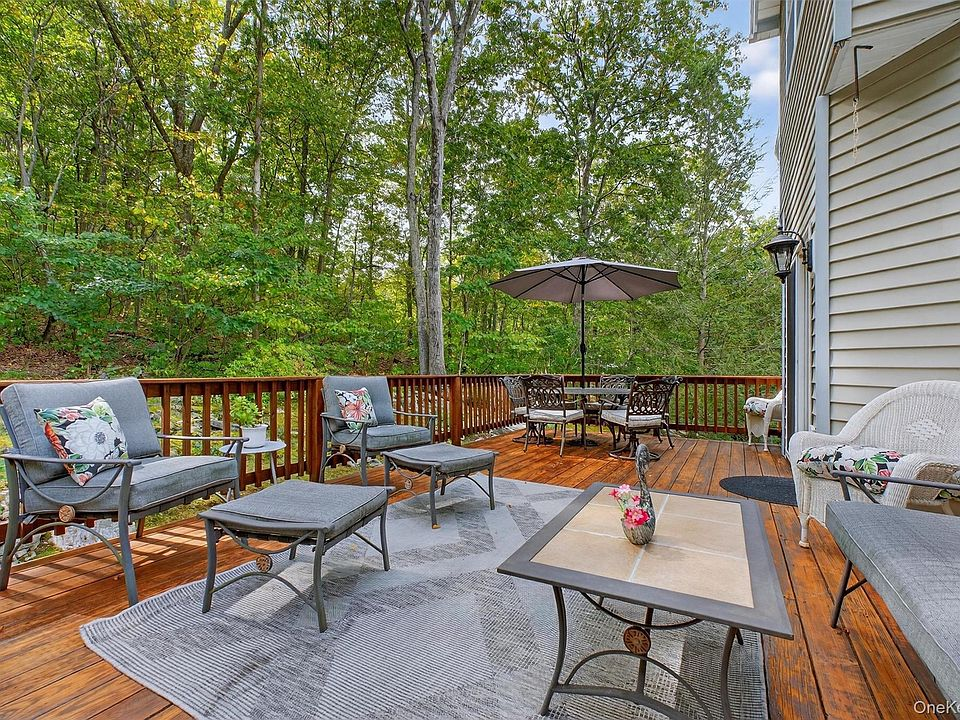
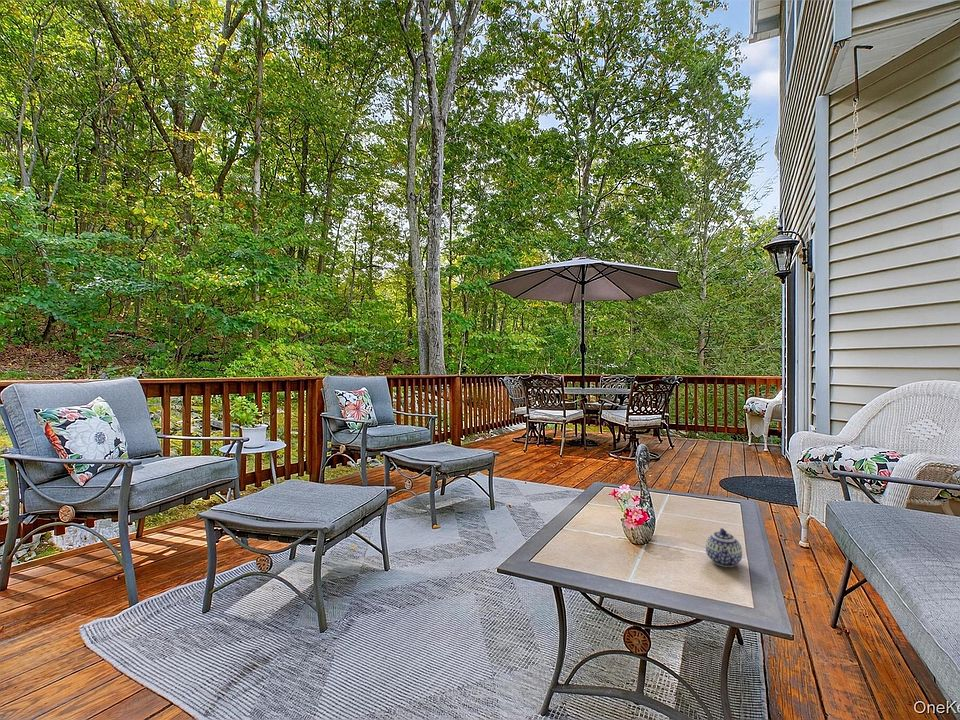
+ teapot [705,527,743,568]
